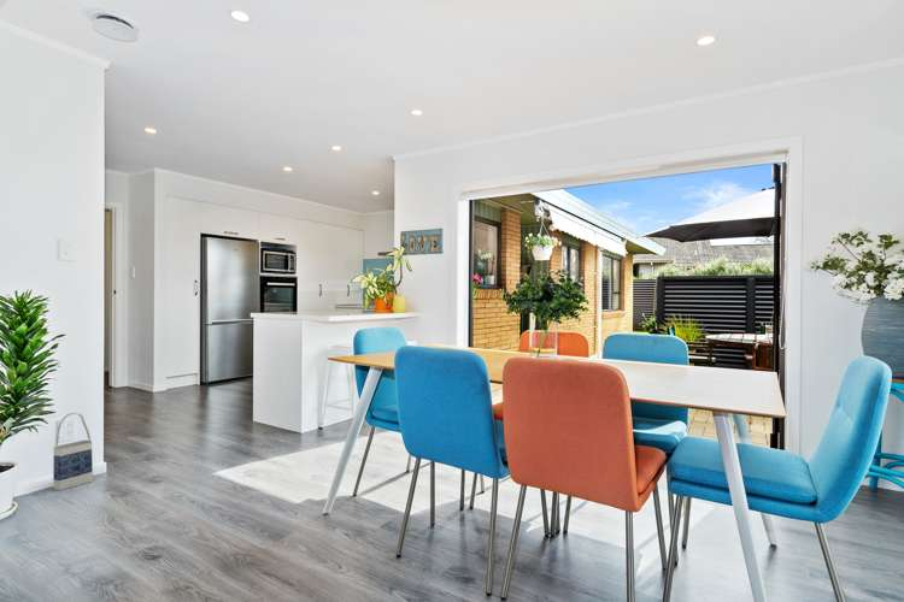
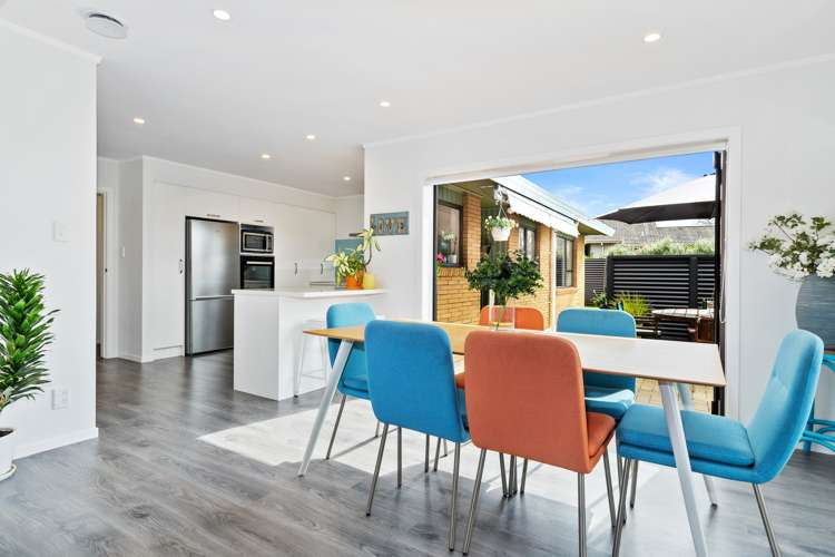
- bag [52,412,94,491]
